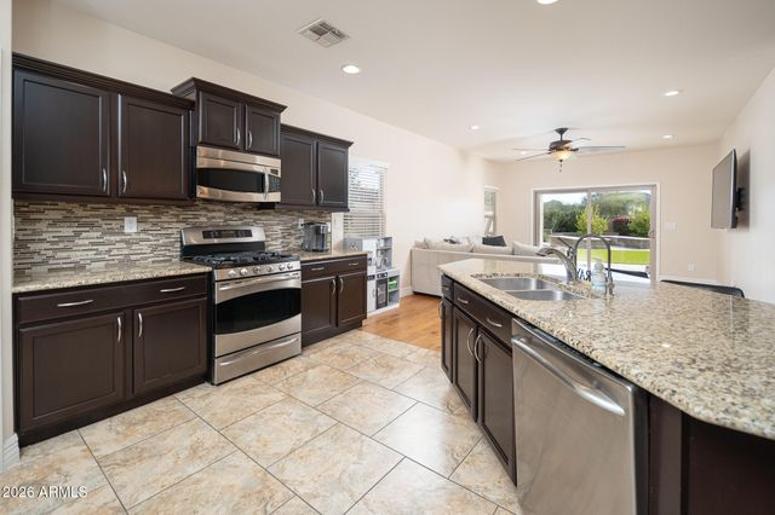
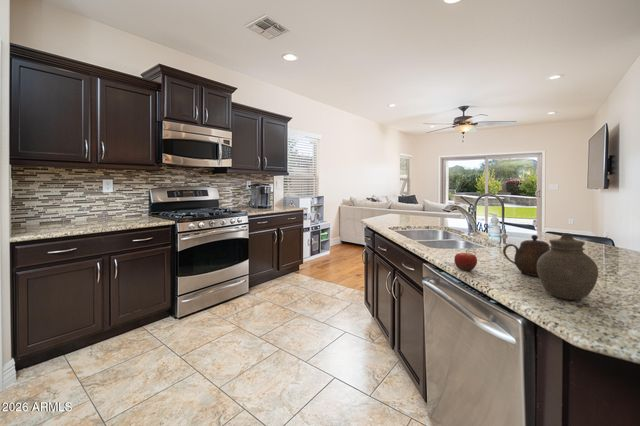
+ teapot [502,234,551,277]
+ fruit [453,250,478,271]
+ jar [537,232,599,301]
